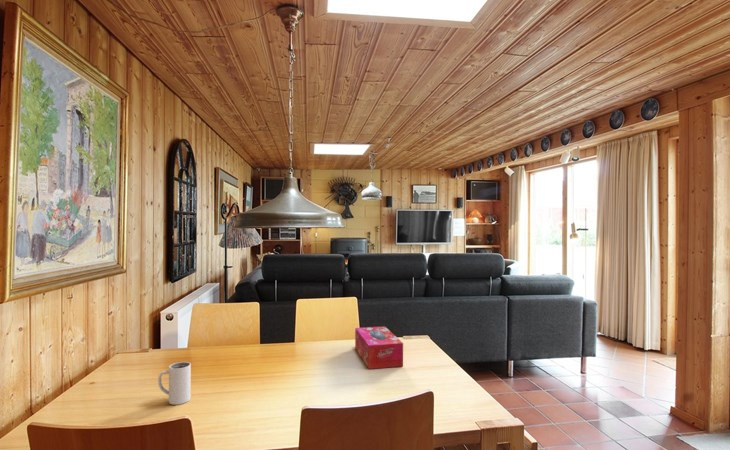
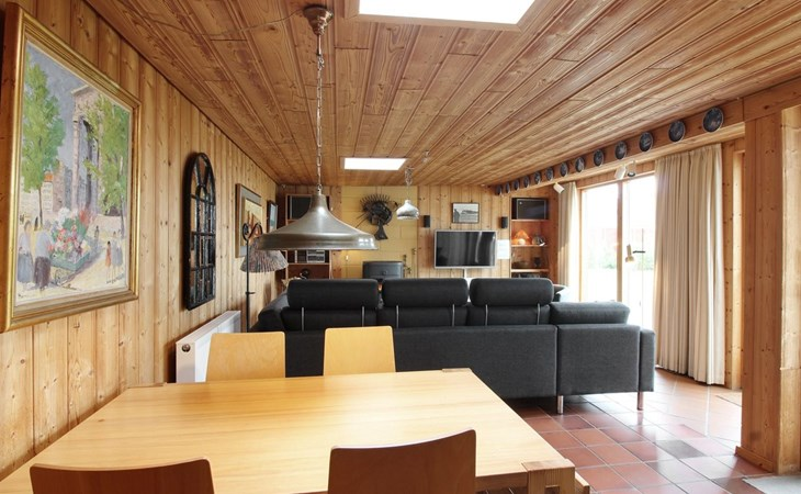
- tissue box [354,325,404,370]
- mug [157,361,192,406]
